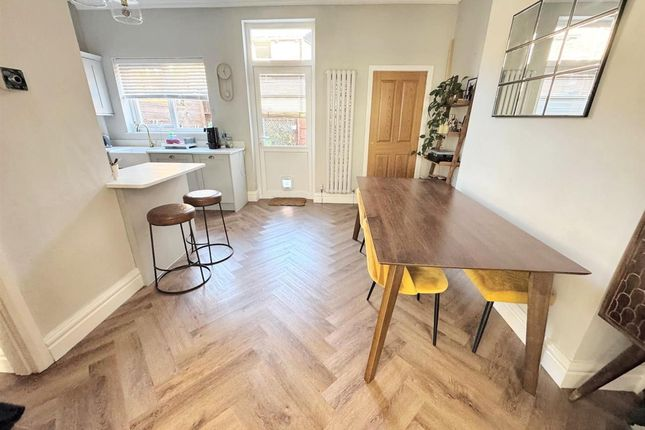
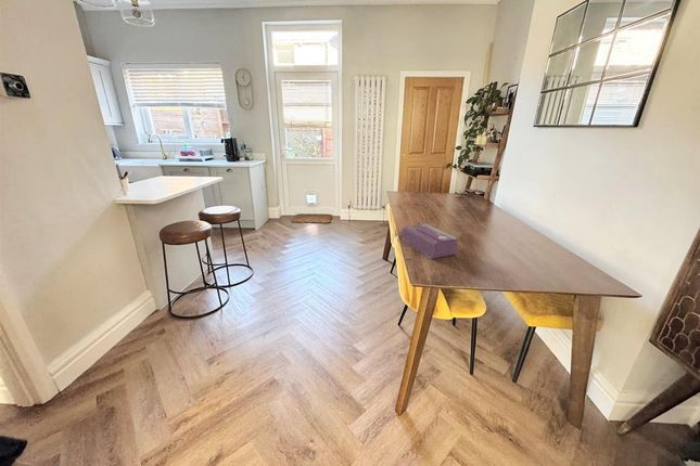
+ tissue box [400,222,459,260]
